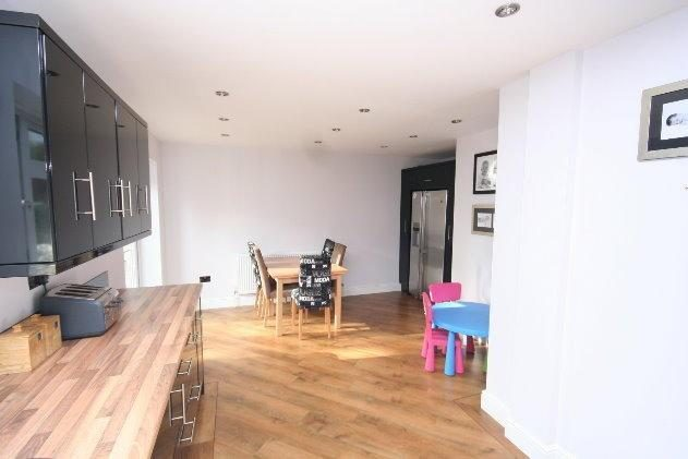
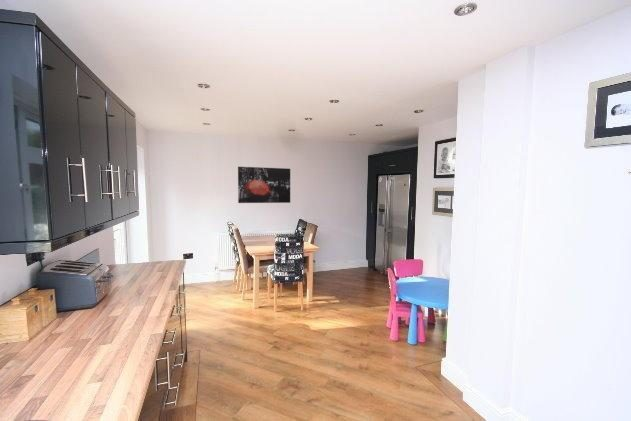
+ wall art [237,166,291,204]
